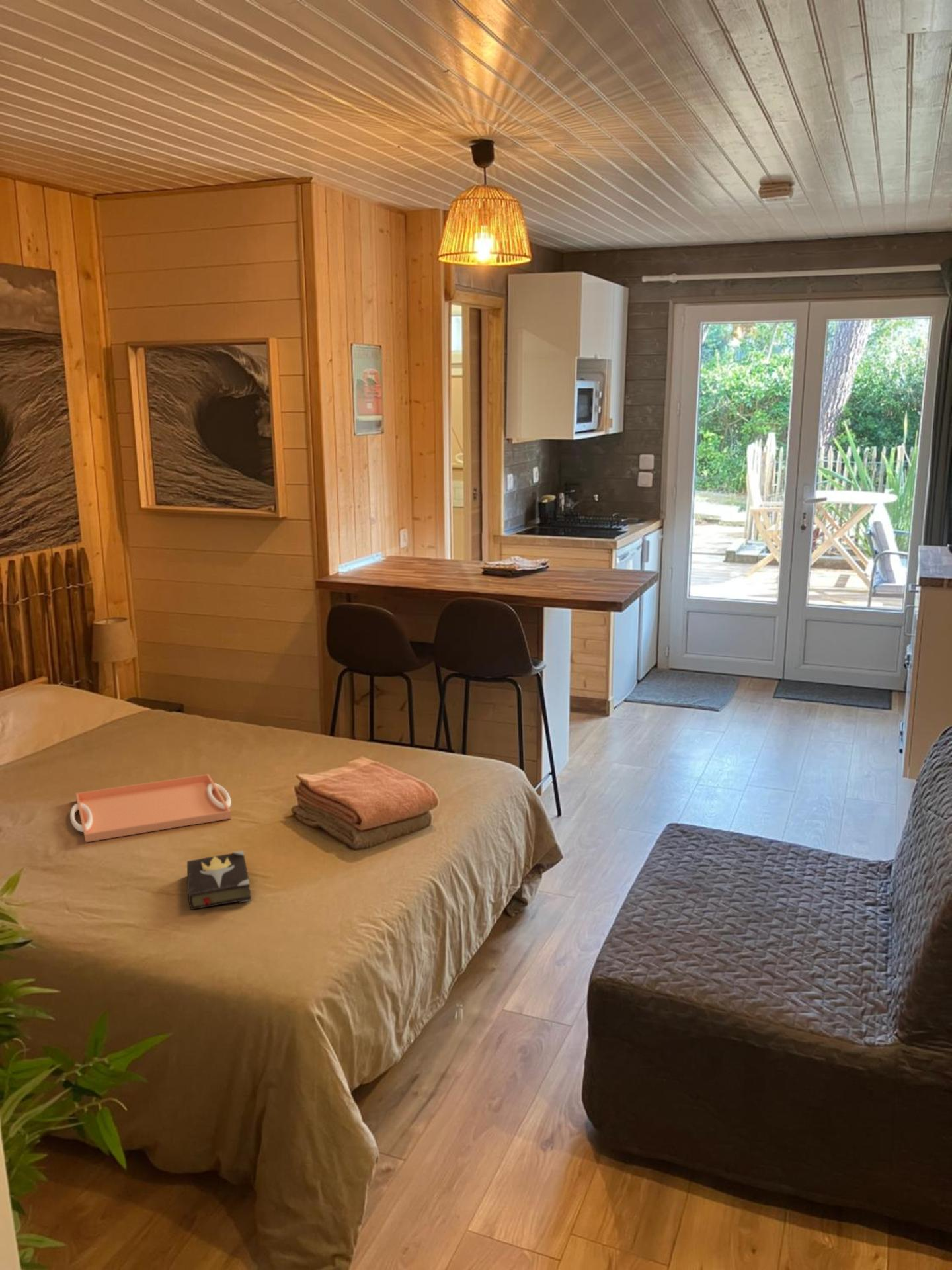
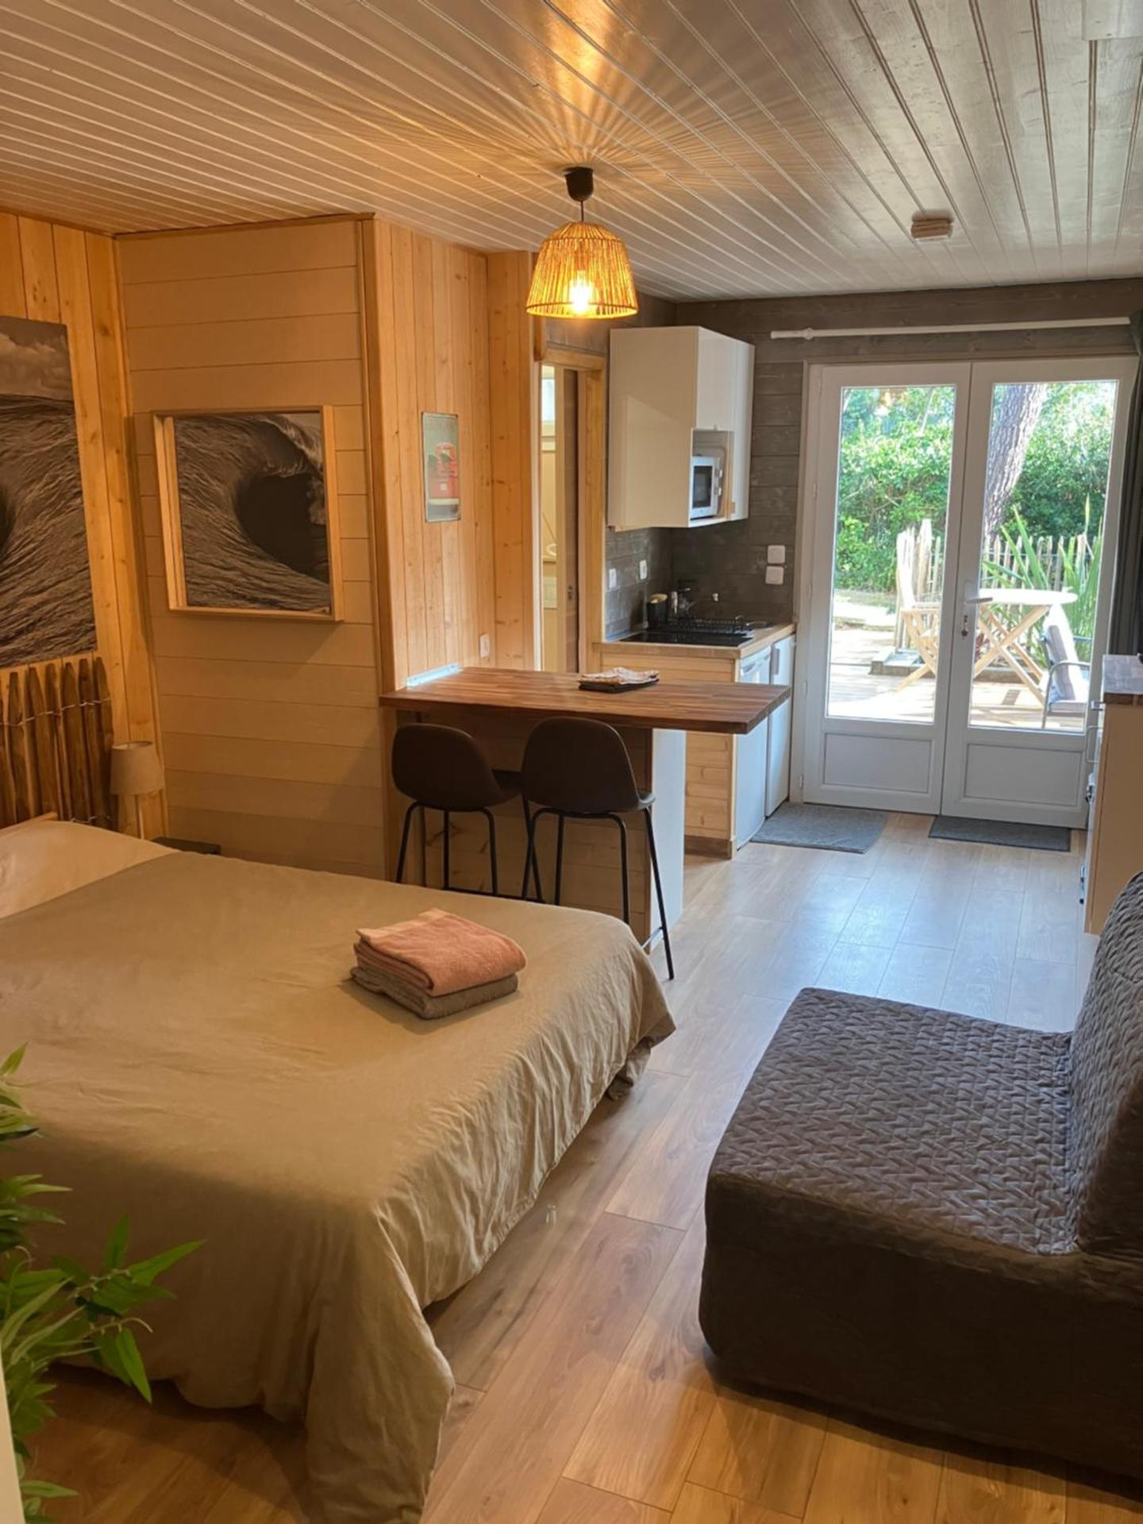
- hardback book [186,850,252,910]
- serving tray [69,773,232,843]
